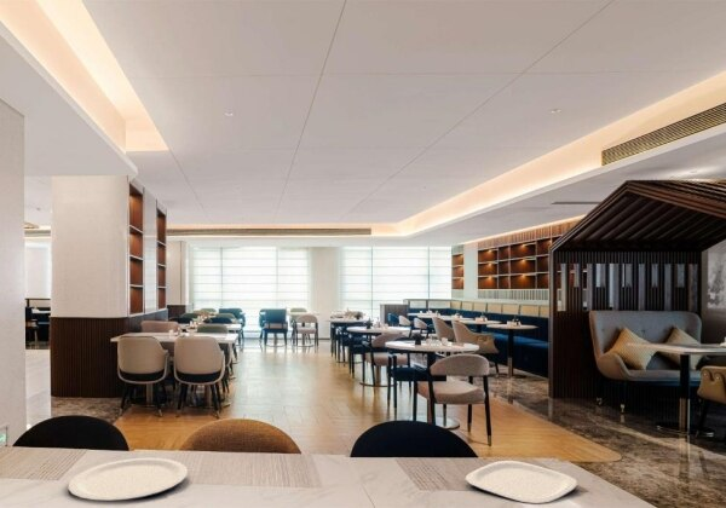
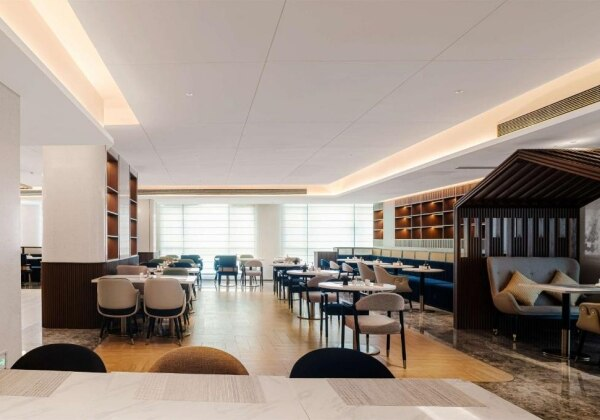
- plate [463,460,578,506]
- plate [68,457,189,503]
